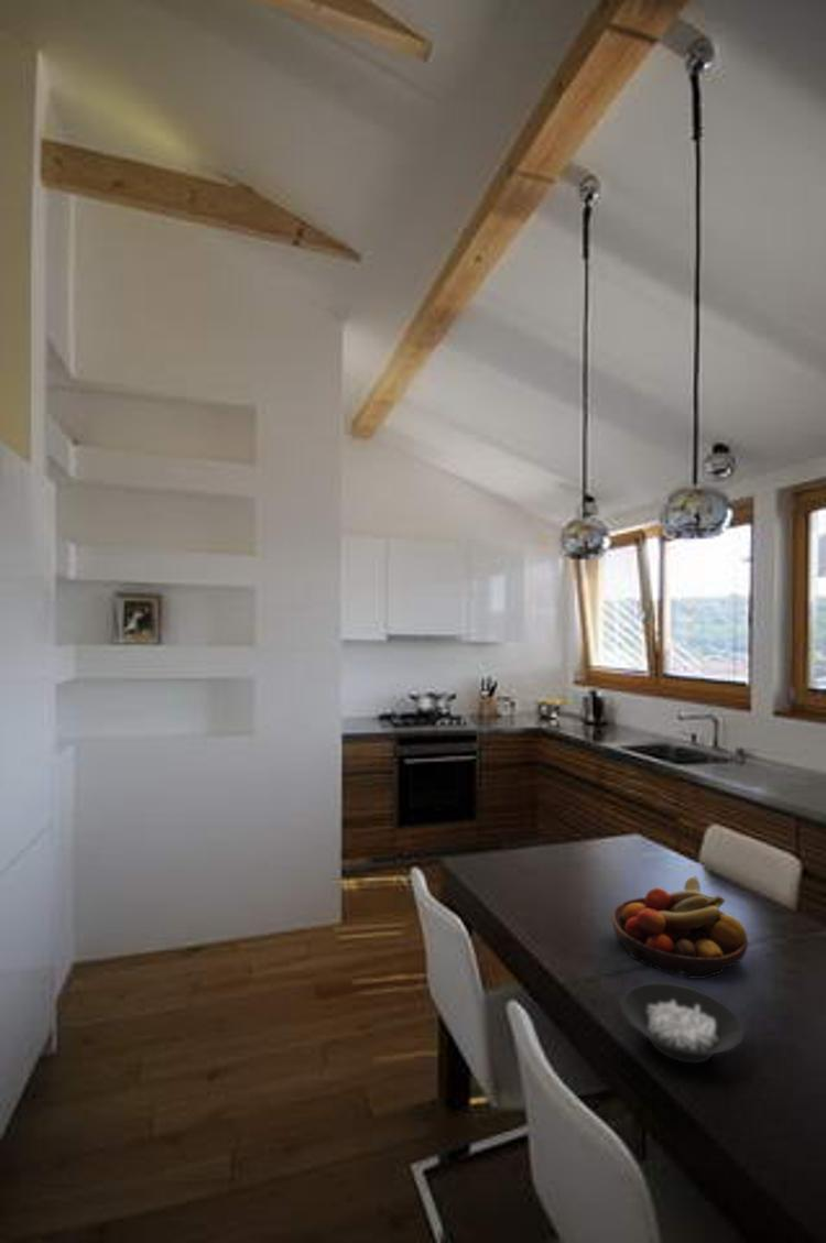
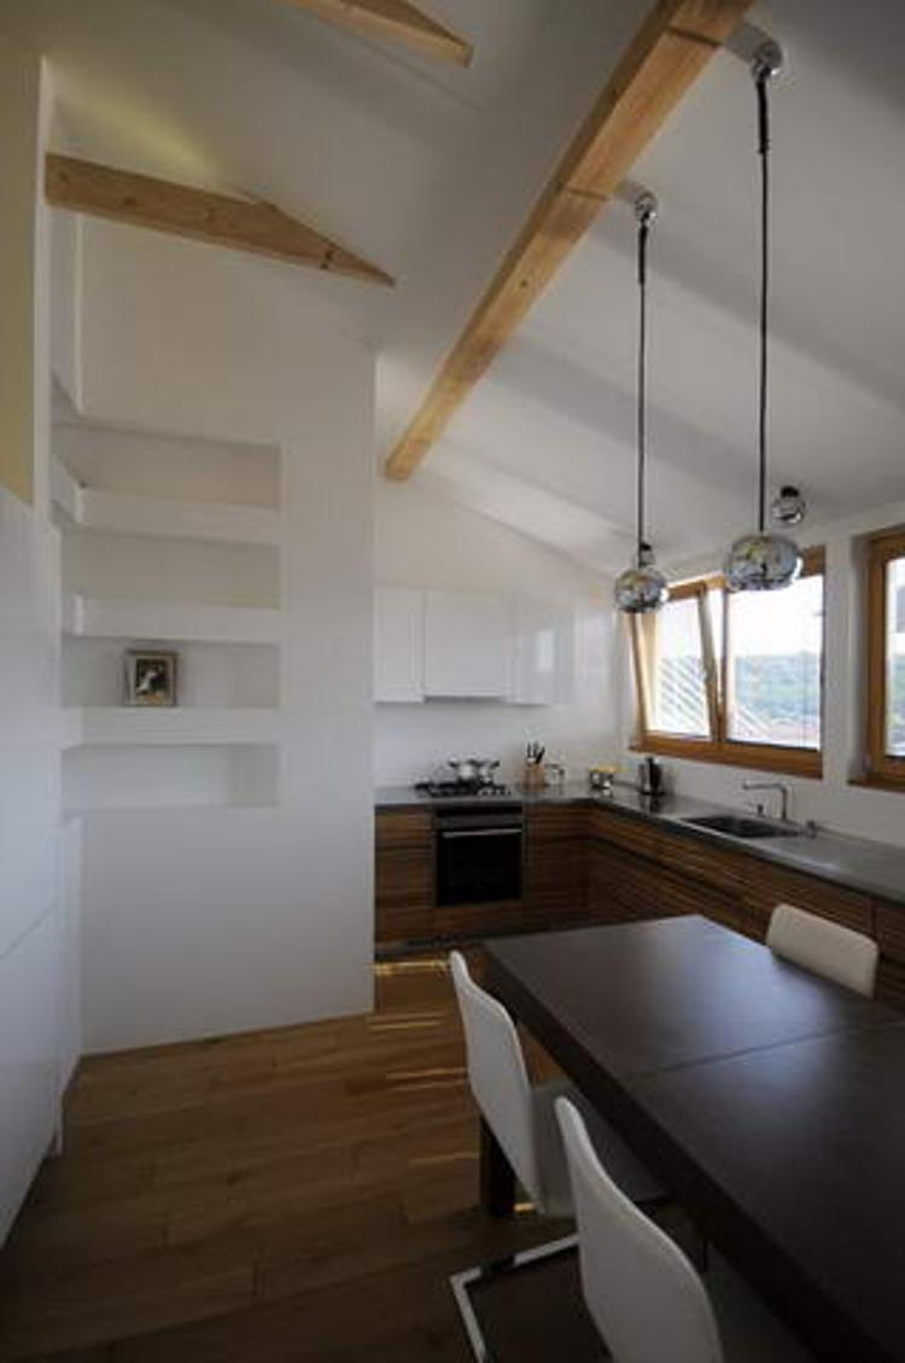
- cereal bowl [619,981,746,1065]
- fruit bowl [611,875,749,980]
